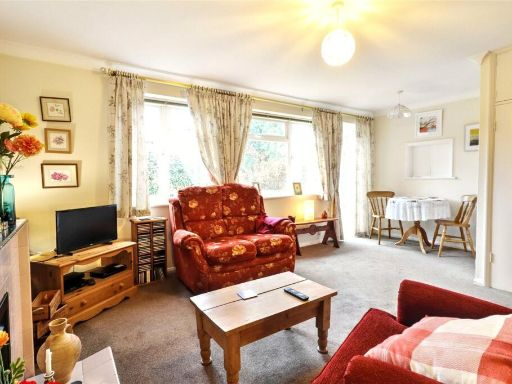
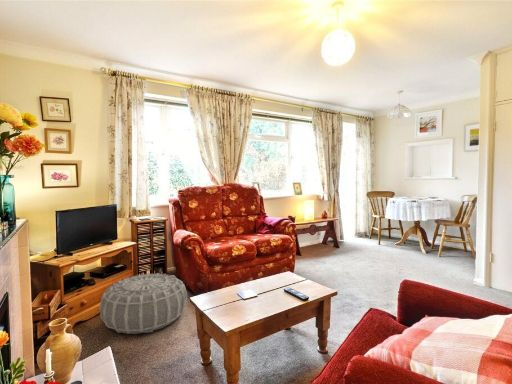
+ air purifier [99,272,188,335]
